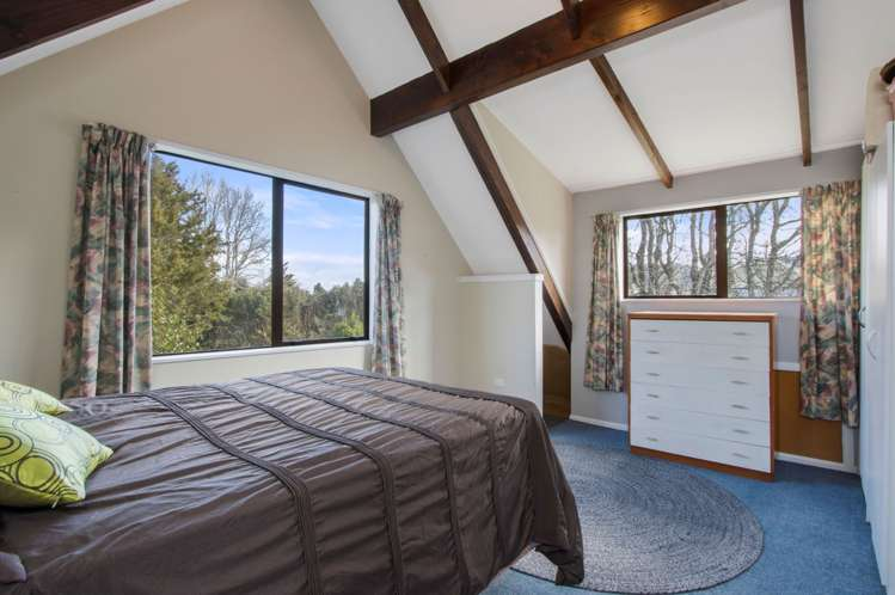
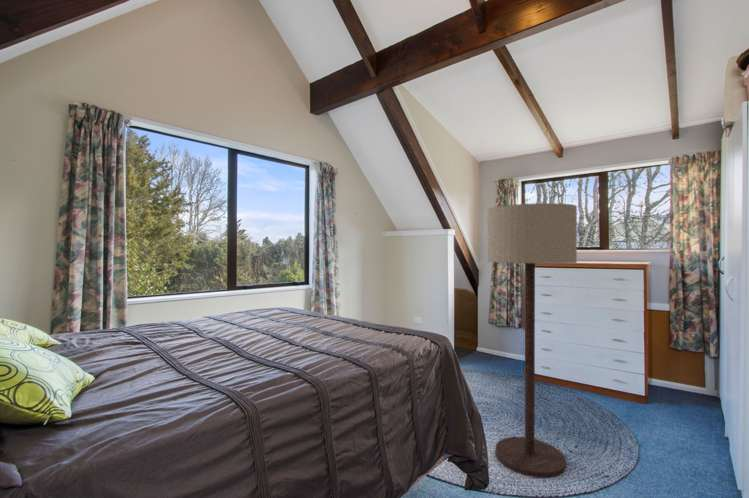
+ floor lamp [486,202,578,479]
